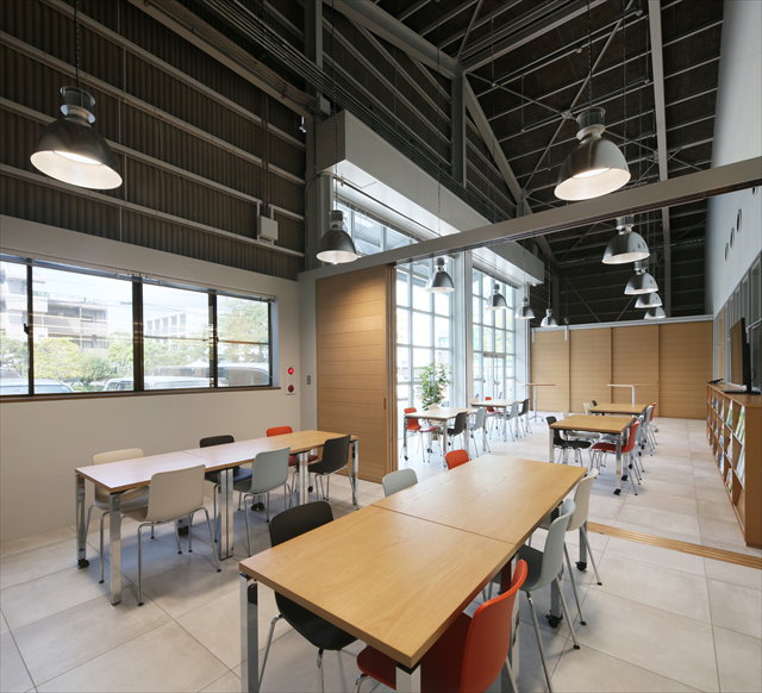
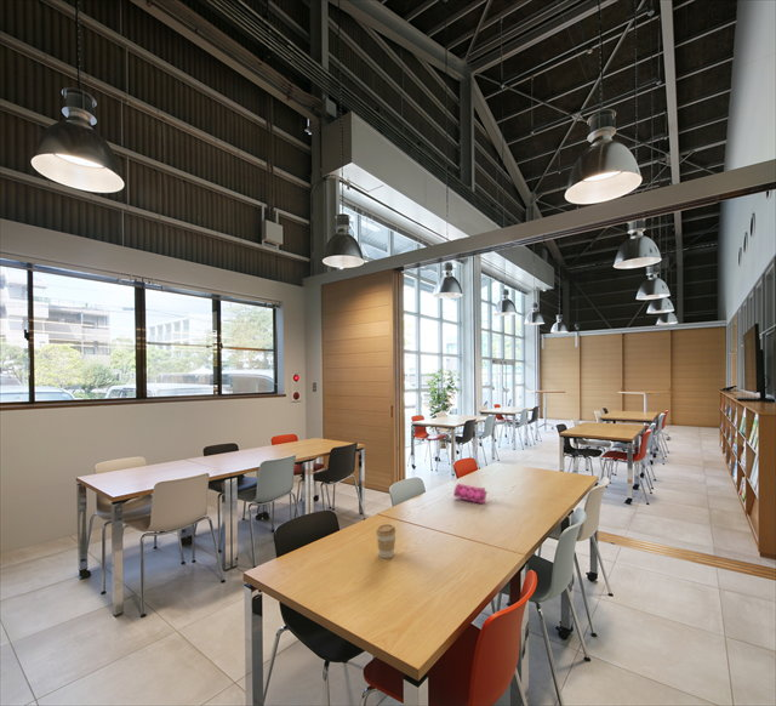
+ pencil case [452,482,489,505]
+ coffee cup [375,523,396,559]
